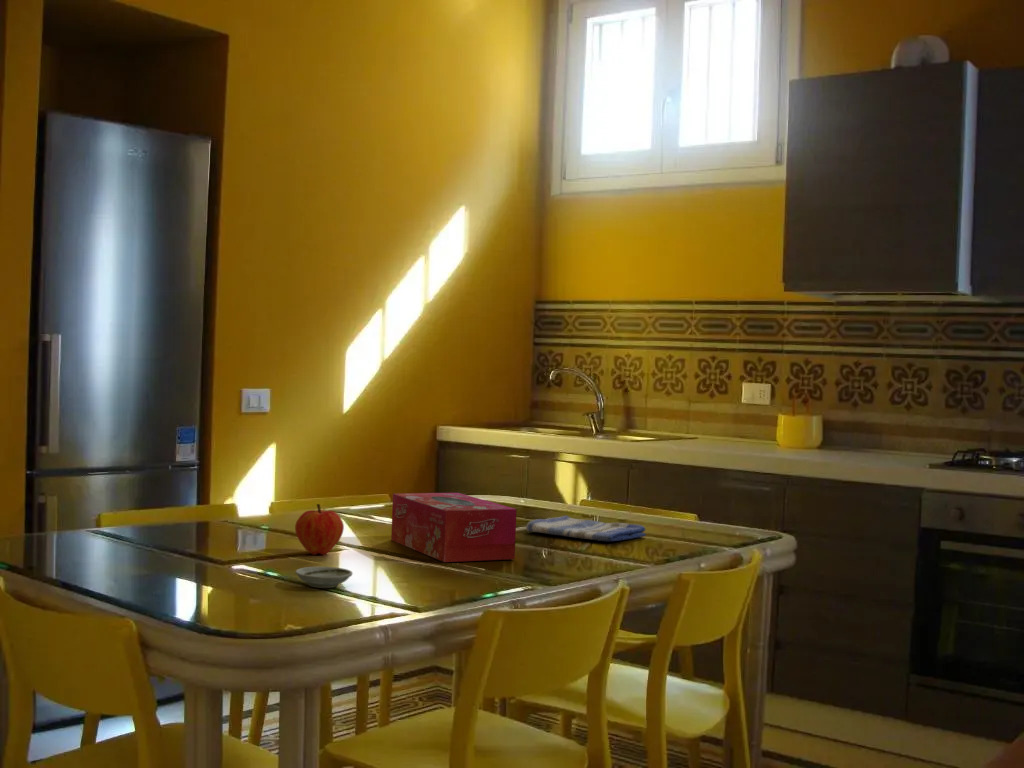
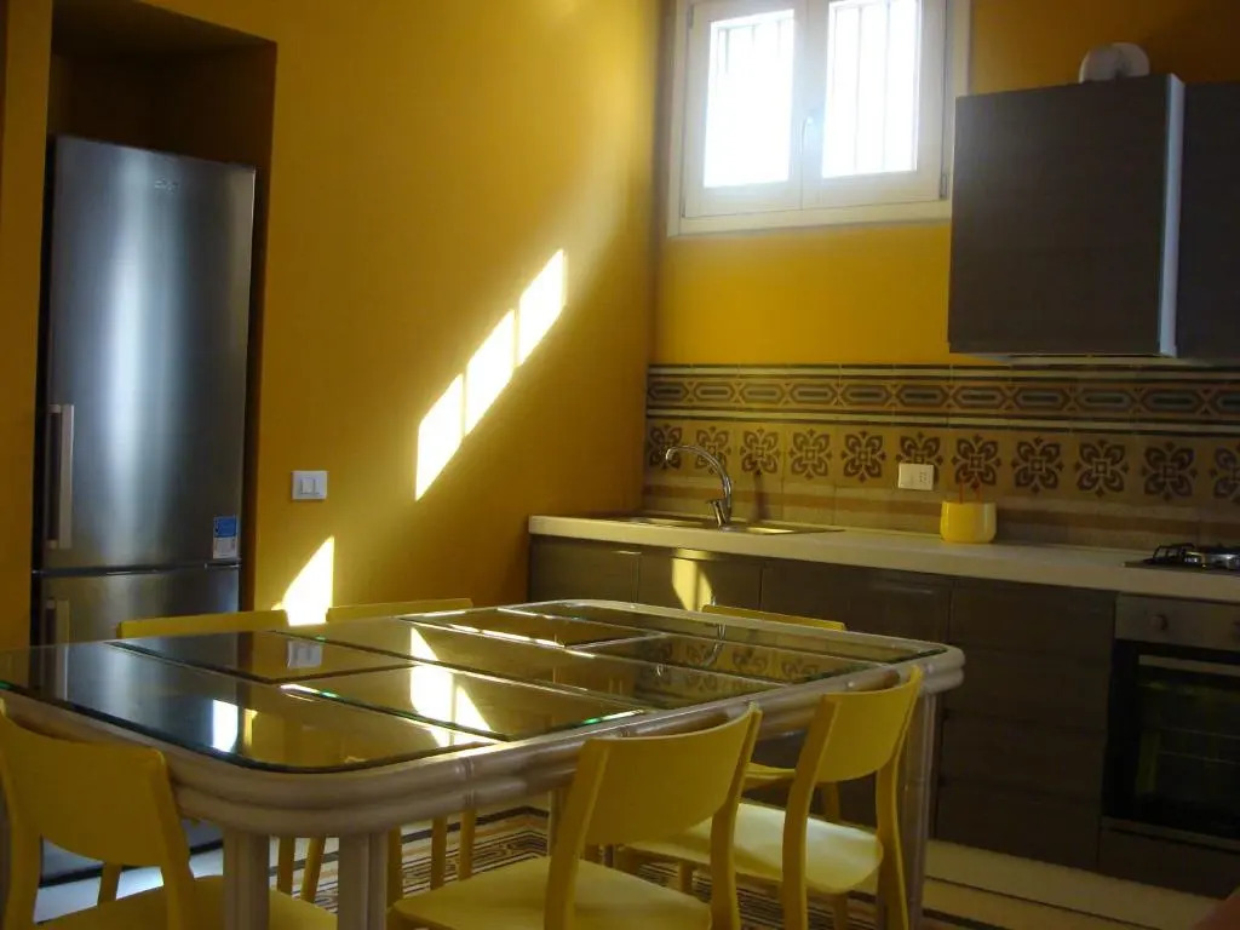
- fruit [294,503,345,556]
- tissue box [390,492,518,563]
- saucer [294,566,354,589]
- dish towel [525,515,647,542]
